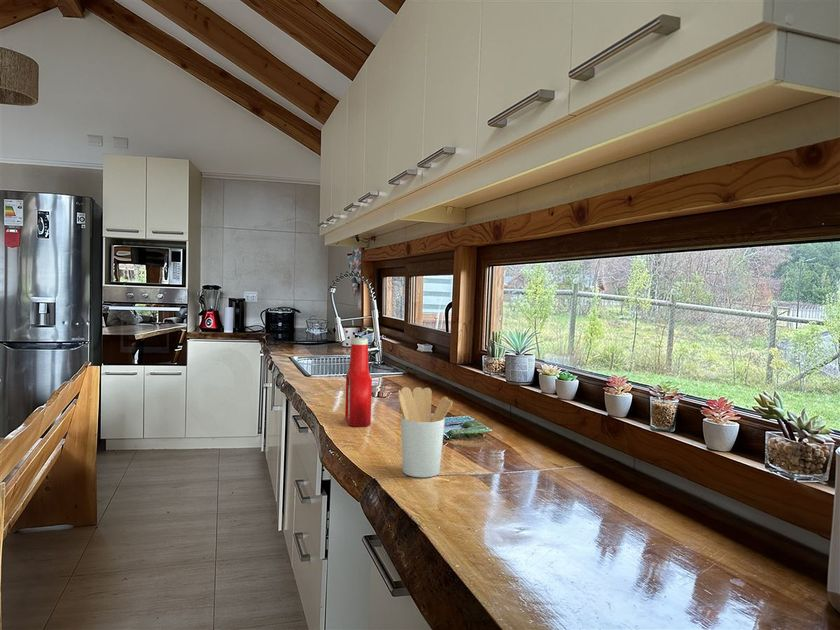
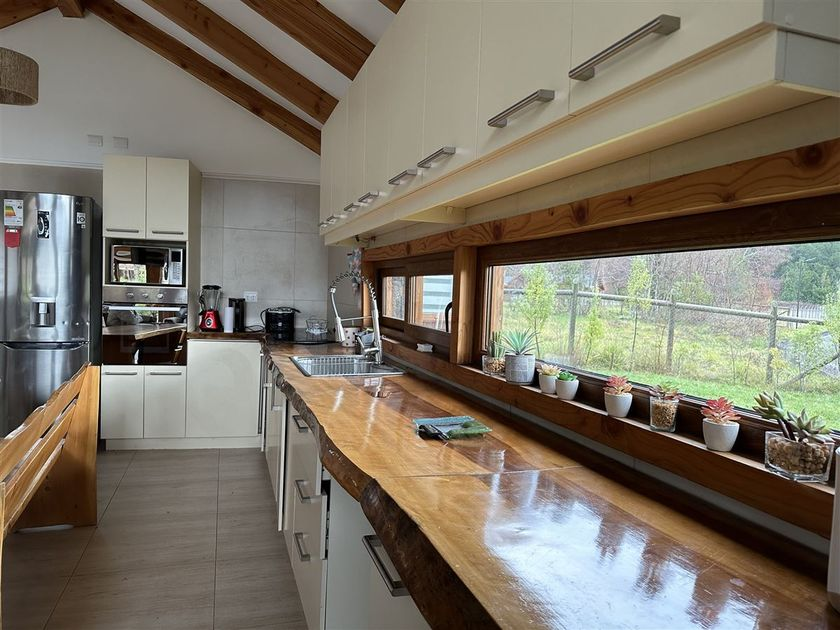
- soap bottle [344,337,373,428]
- utensil holder [397,386,453,478]
